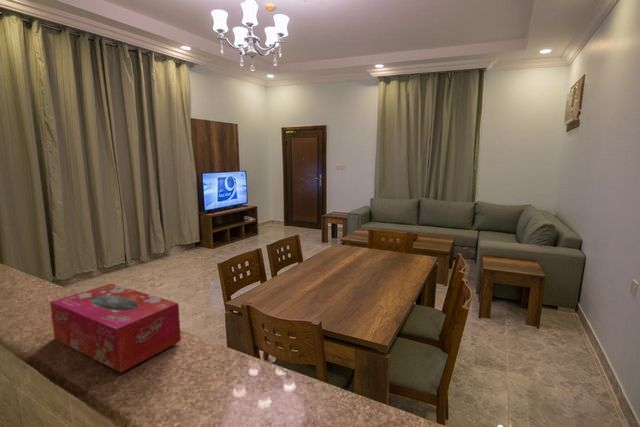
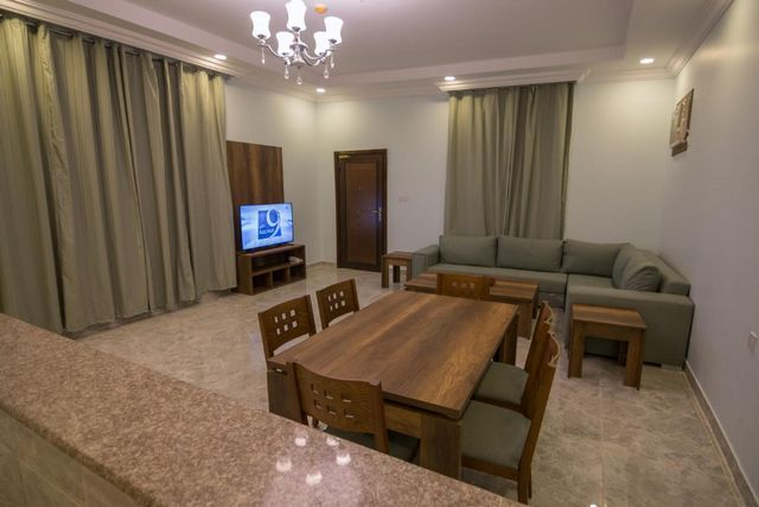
- tissue box [49,283,182,373]
